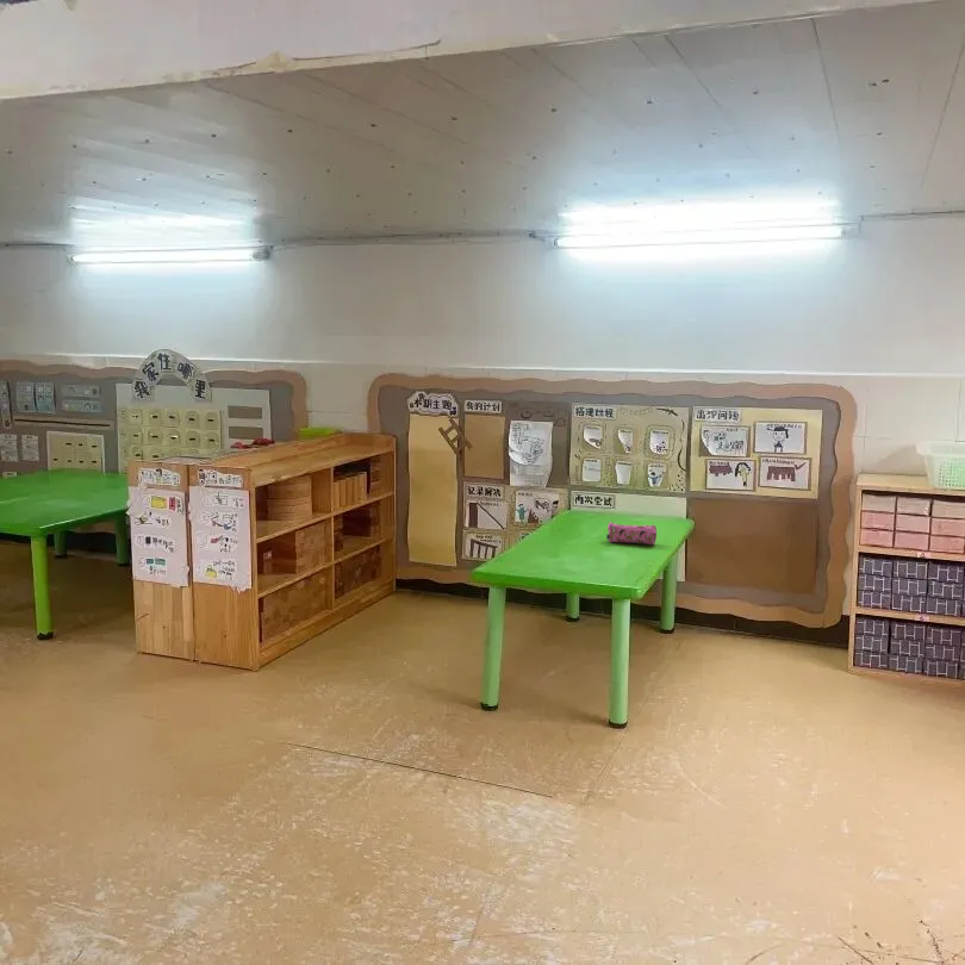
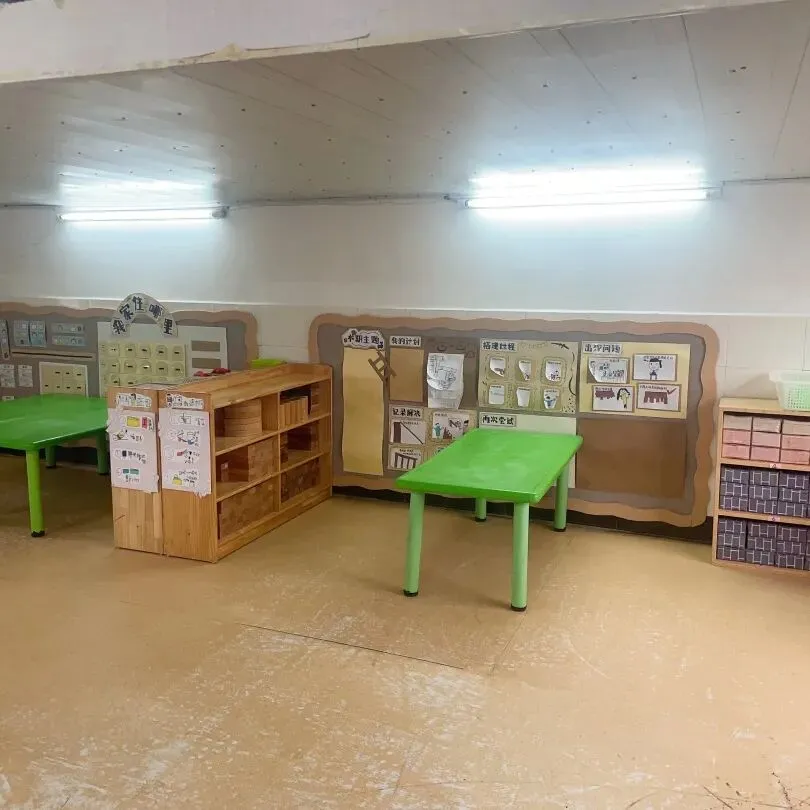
- pencil case [605,521,658,546]
